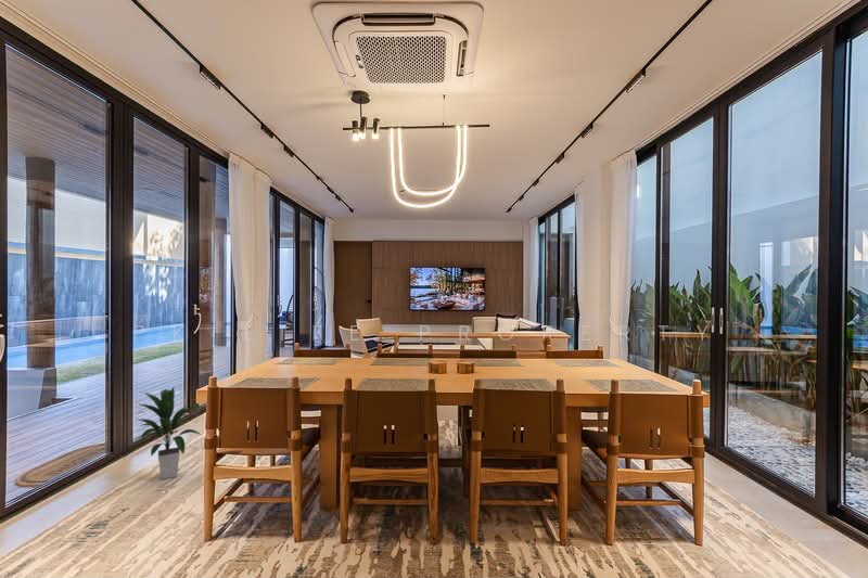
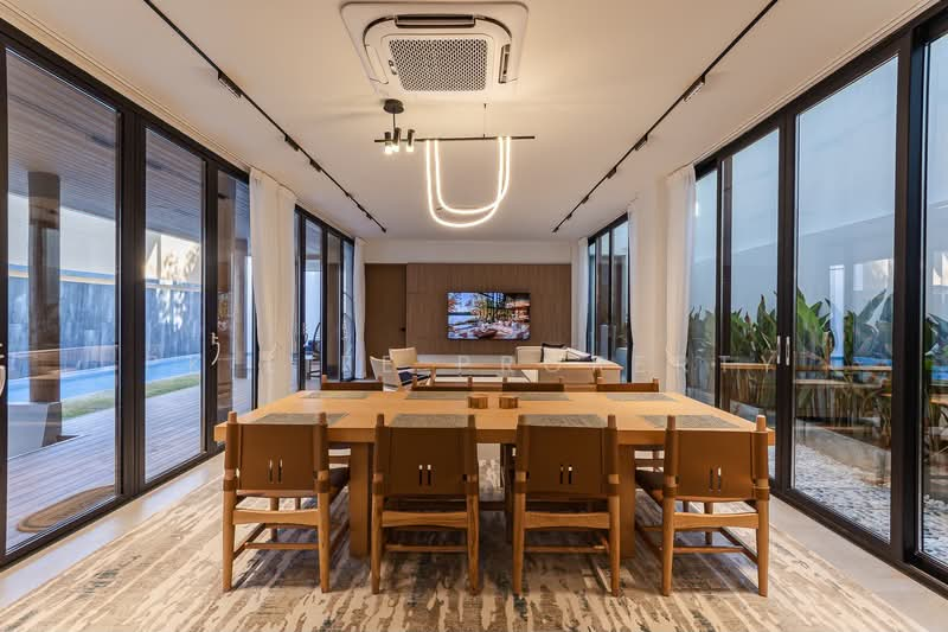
- indoor plant [120,386,203,480]
